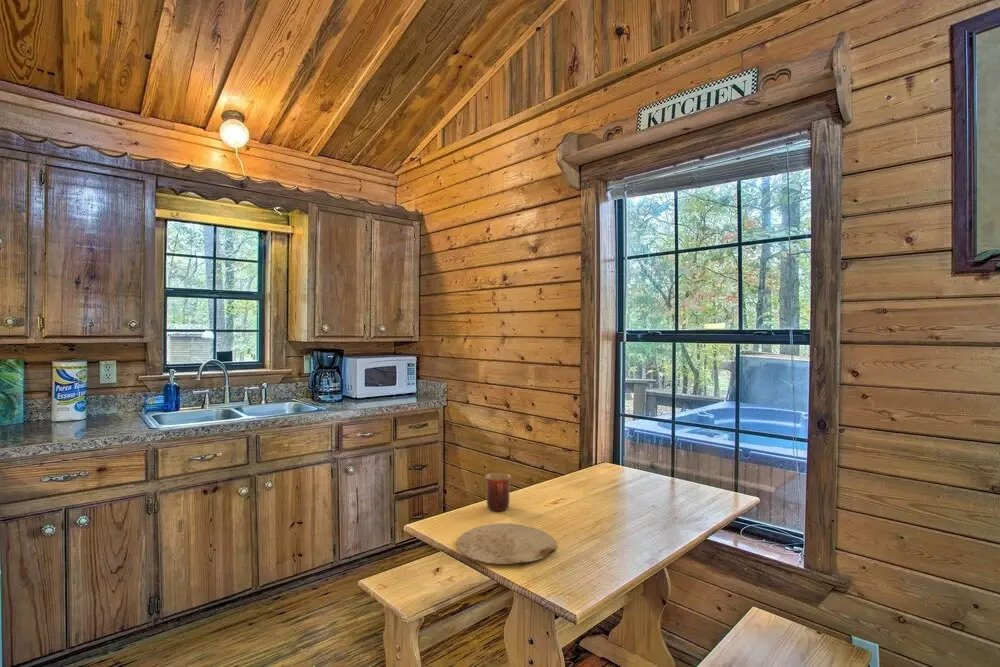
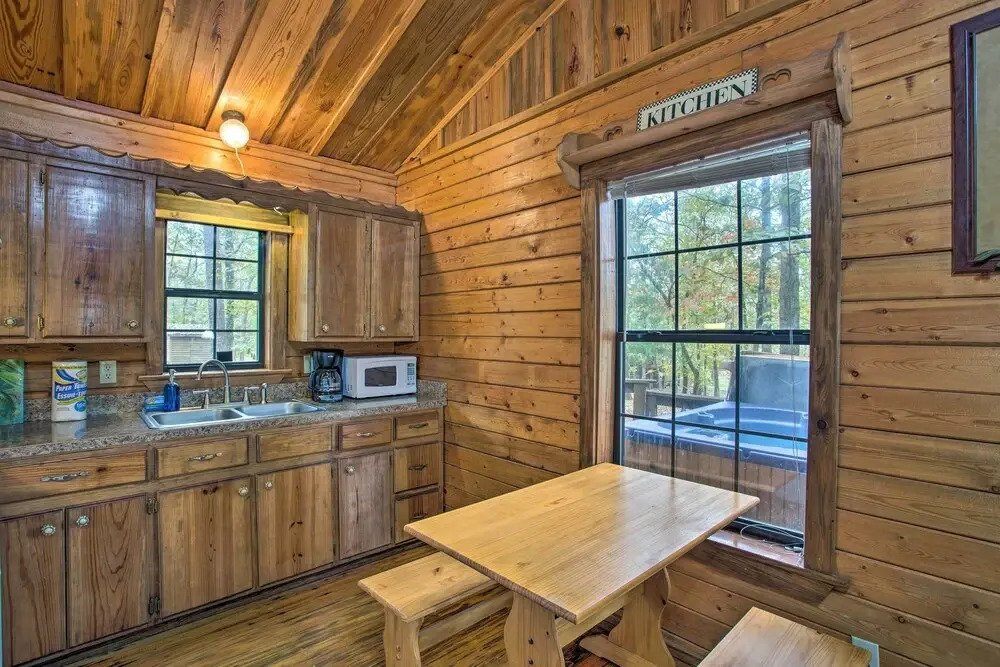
- mug [484,472,513,512]
- plate [456,522,557,565]
